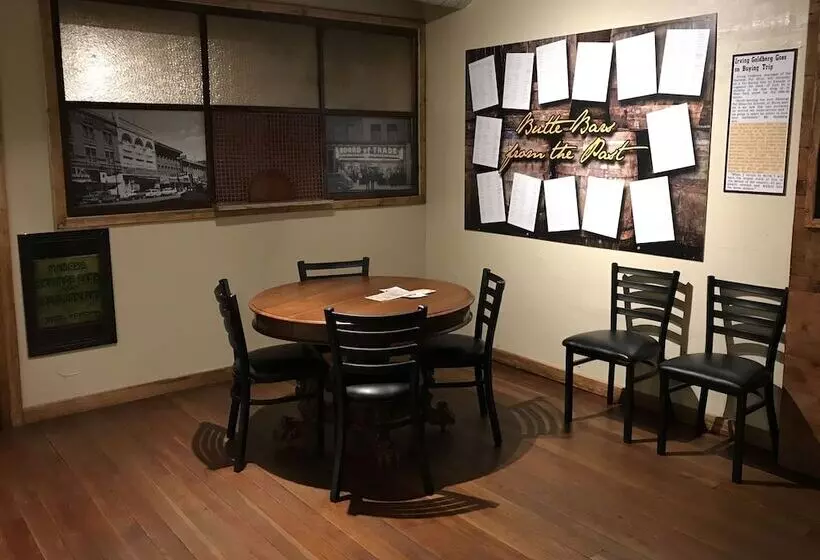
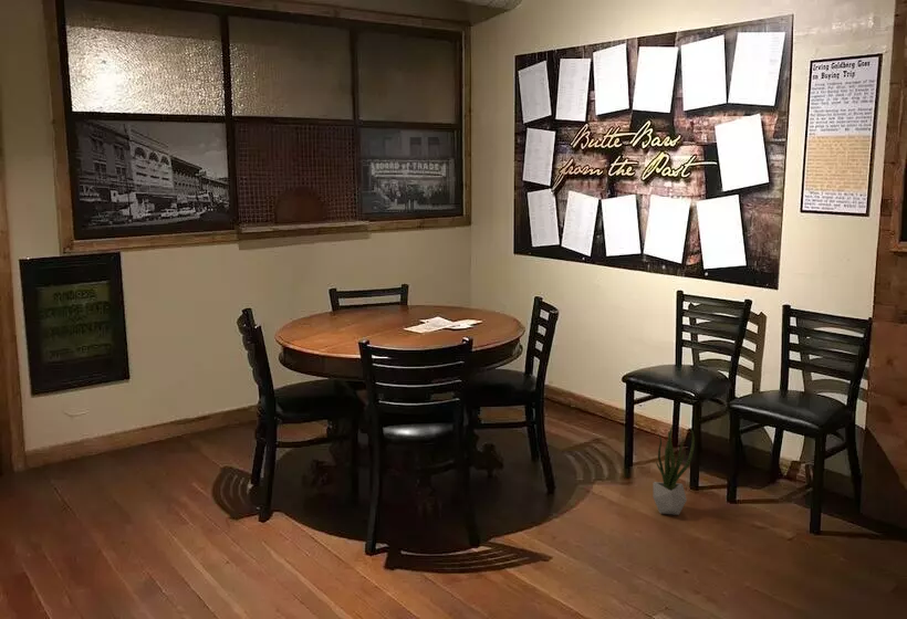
+ potted plant [653,426,696,516]
